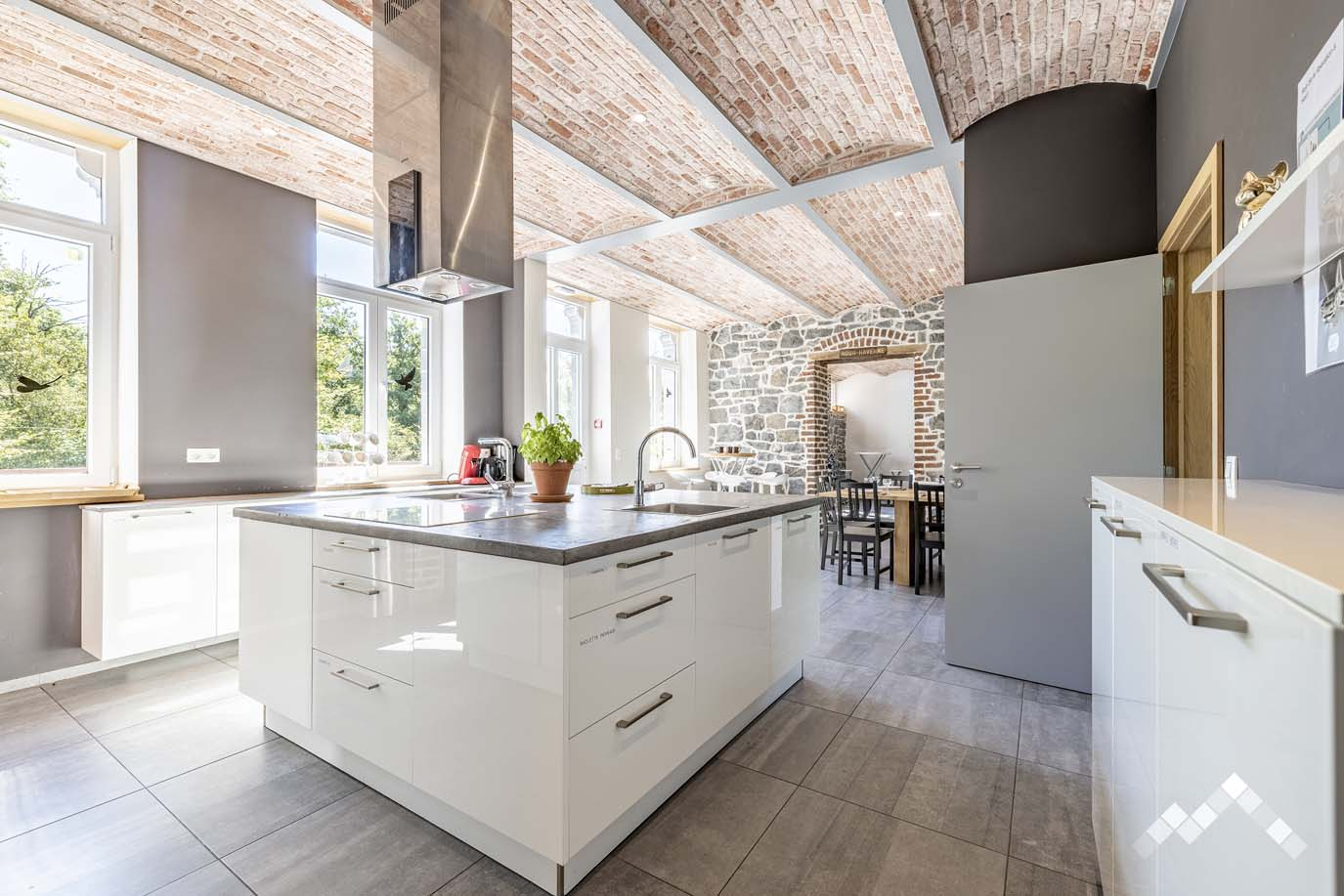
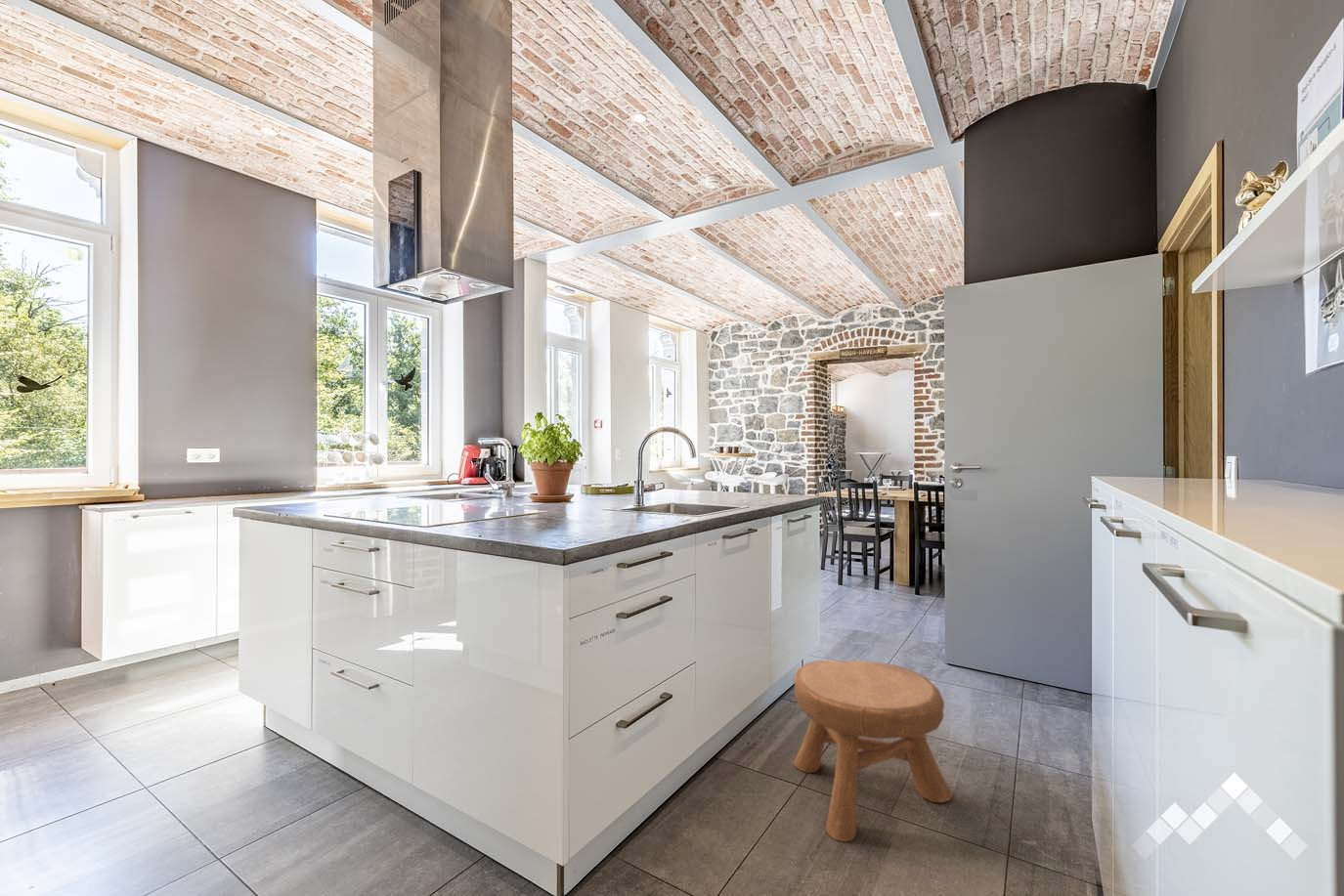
+ stool [793,660,954,843]
